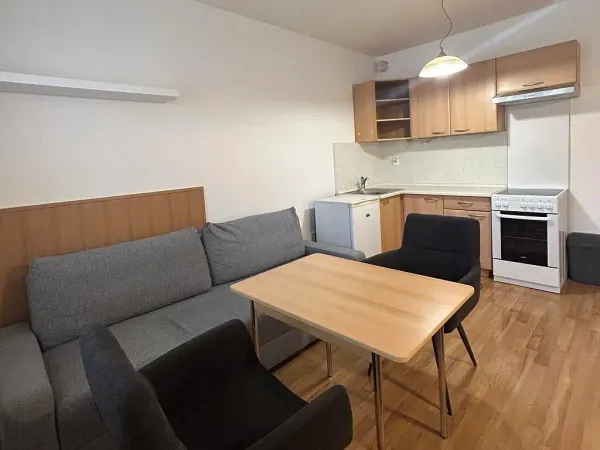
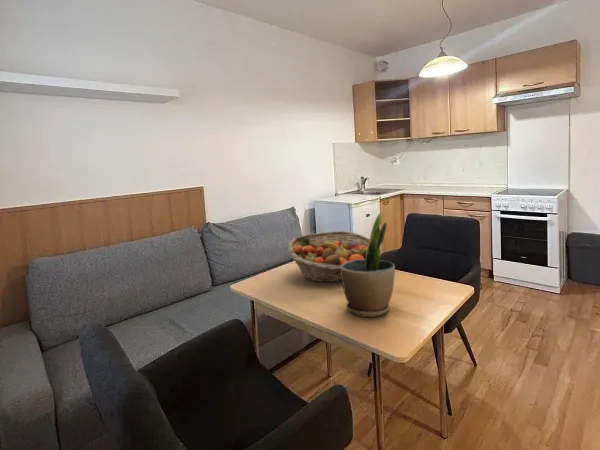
+ potted plant [341,211,396,318]
+ fruit basket [287,230,382,283]
